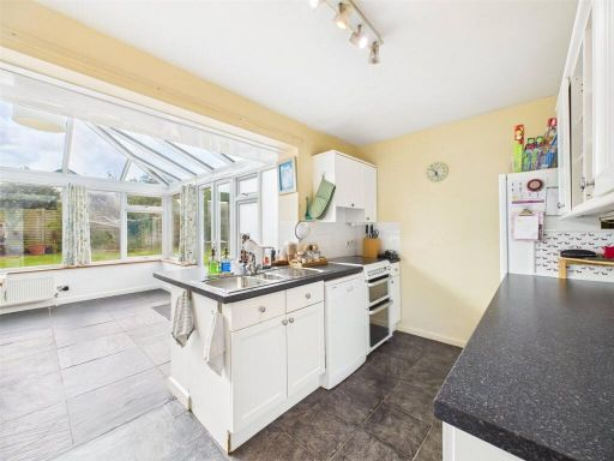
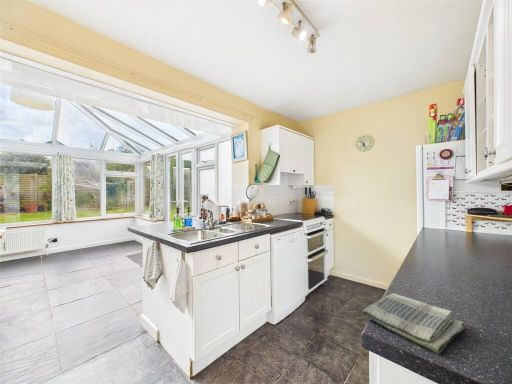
+ dish towel [361,292,466,355]
